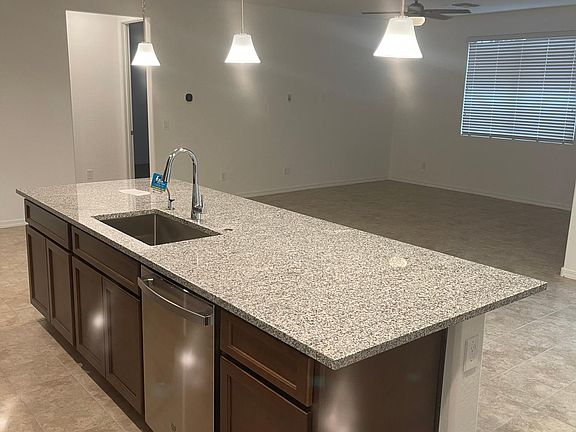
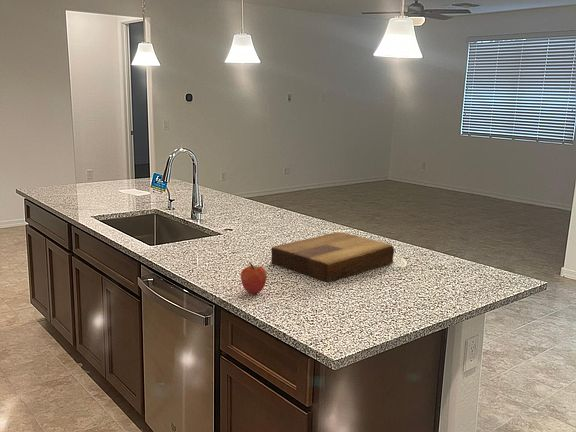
+ cutting board [270,231,395,283]
+ apple [240,261,268,295]
